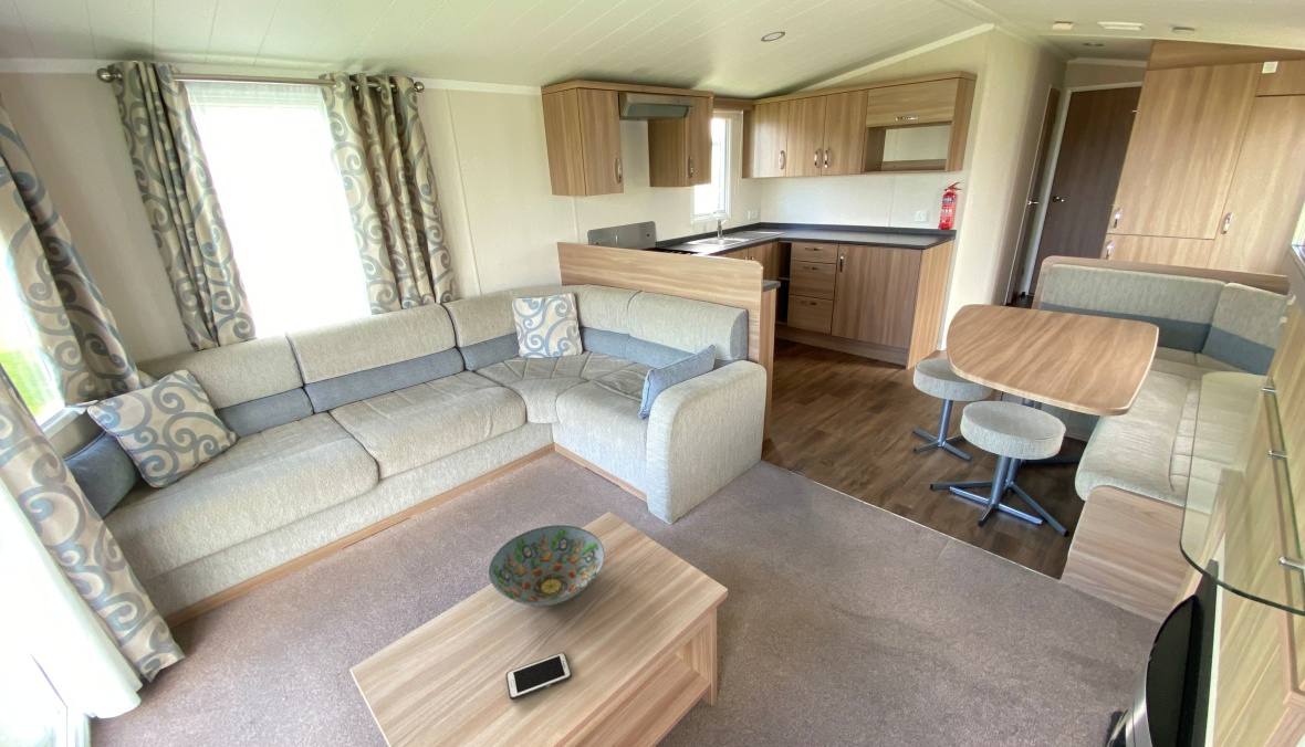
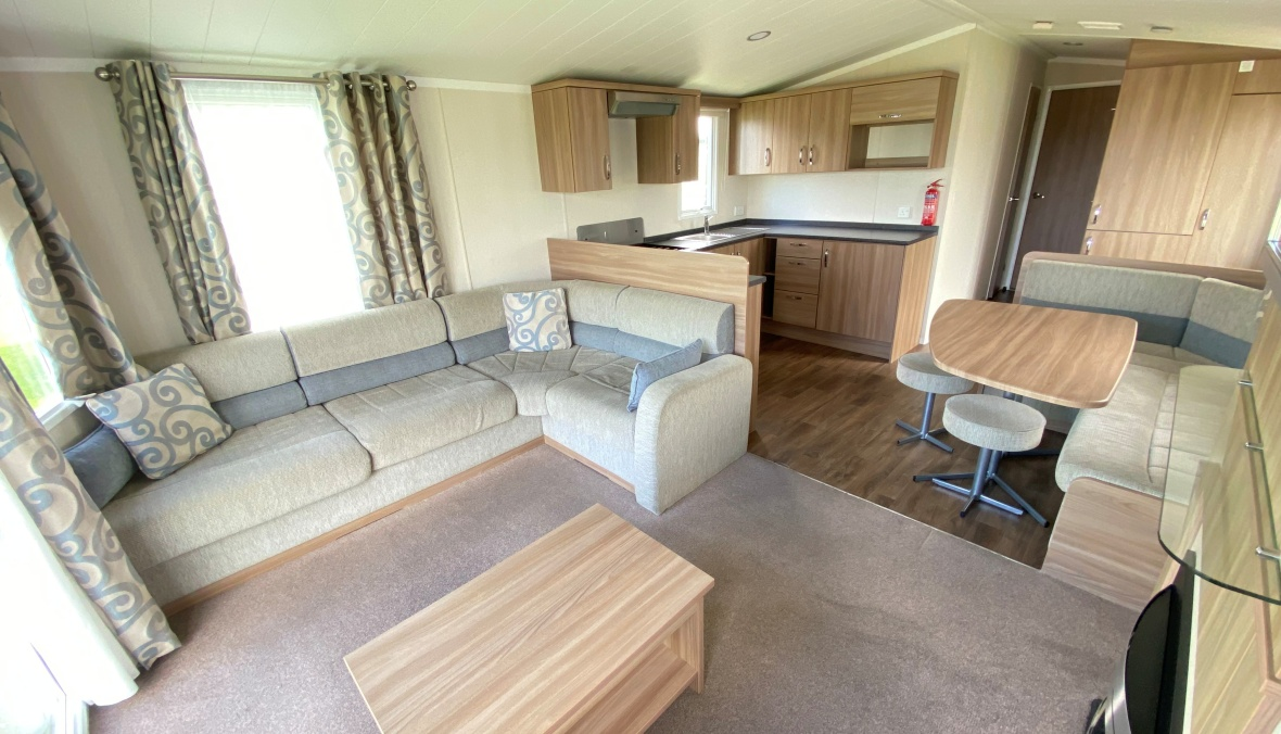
- decorative bowl [488,524,605,608]
- cell phone [505,652,573,701]
